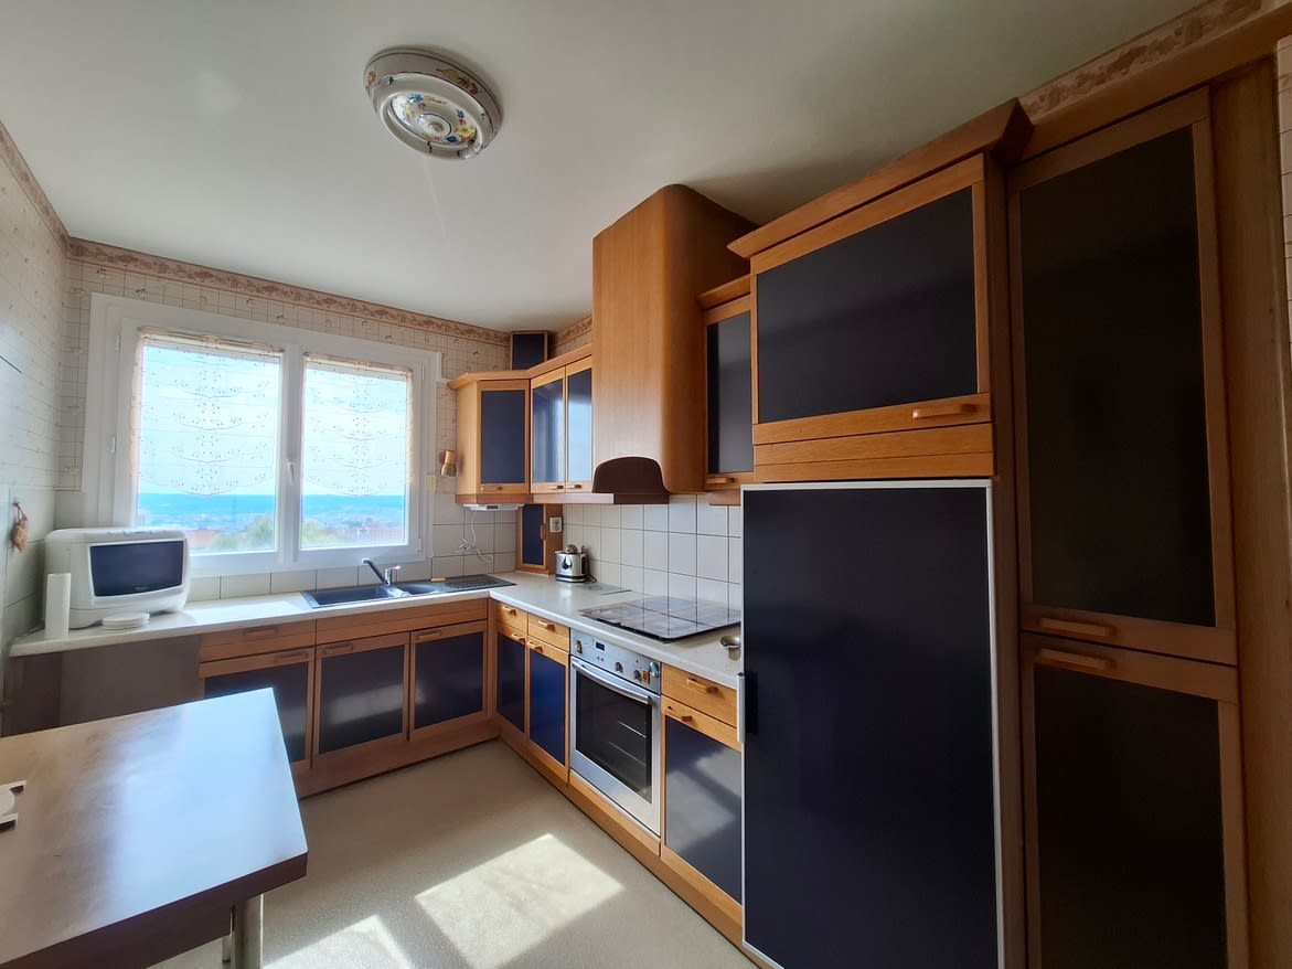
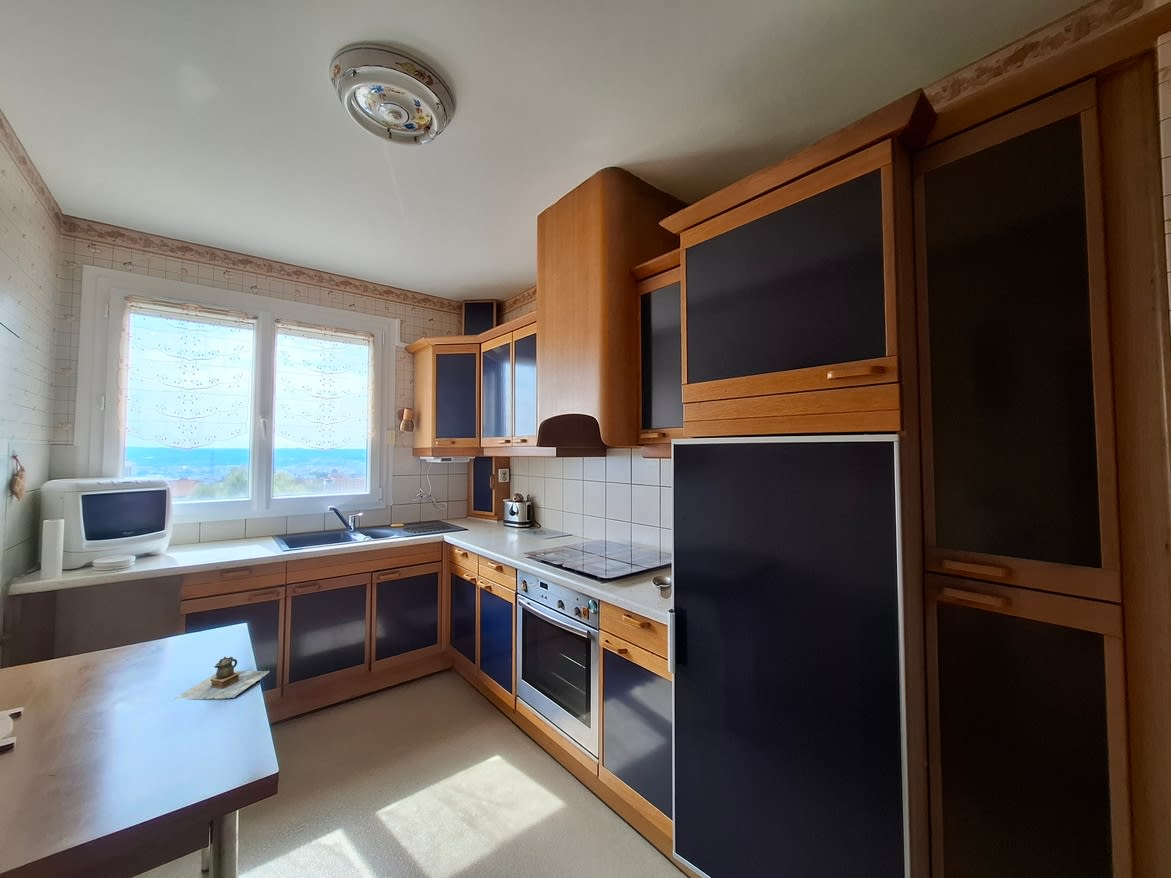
+ teapot [174,656,270,700]
